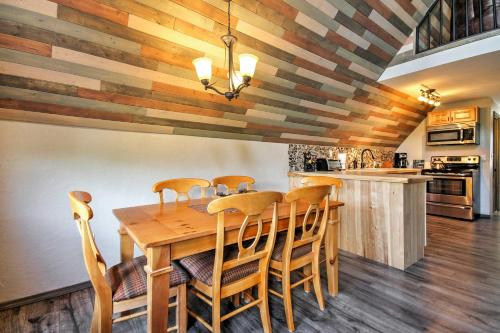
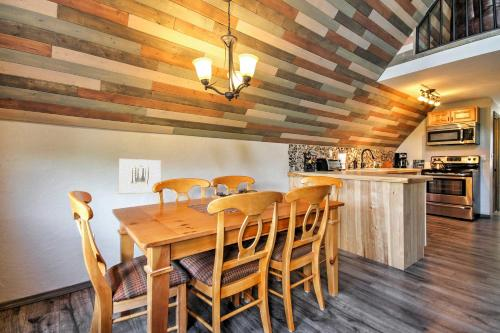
+ wall art [117,158,162,195]
